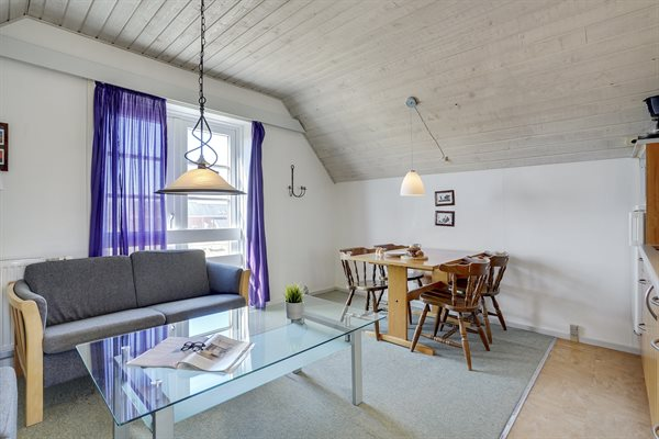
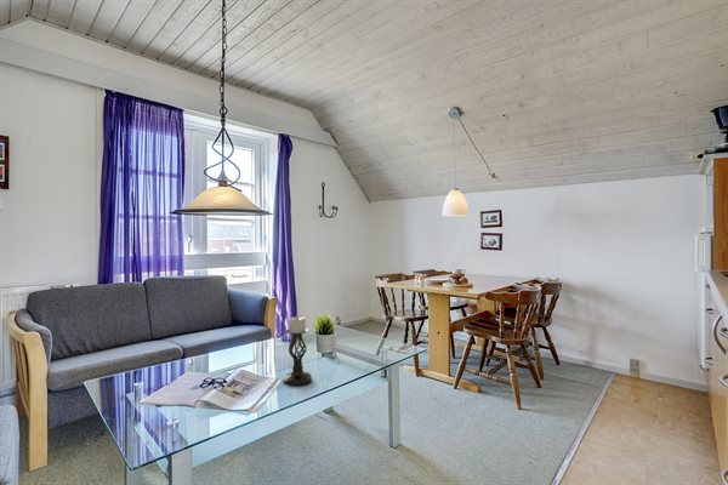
+ candle holder [283,314,313,388]
